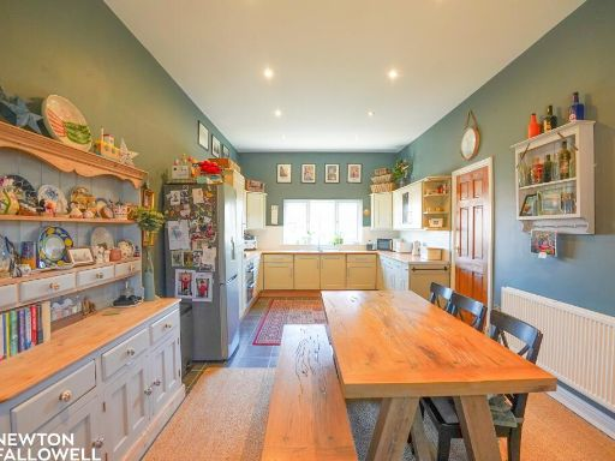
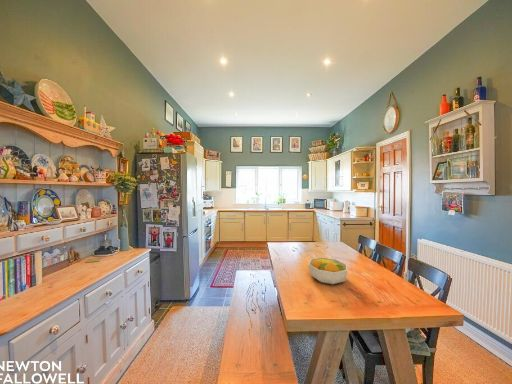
+ fruit bowl [308,256,348,285]
